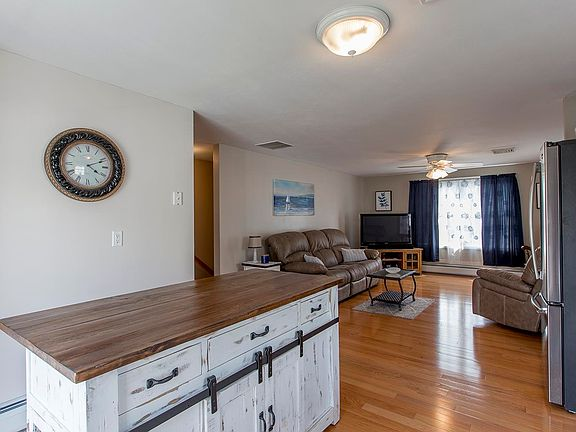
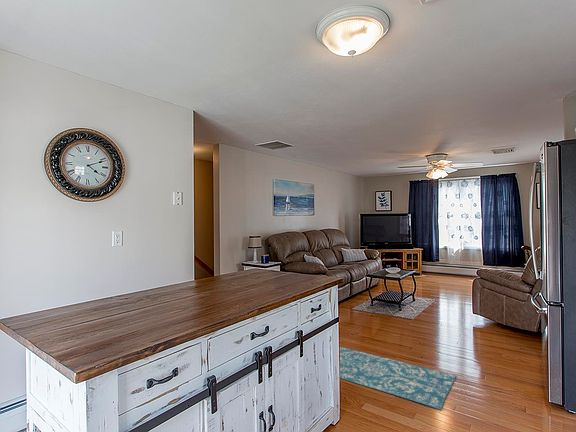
+ rug [339,346,457,411]
